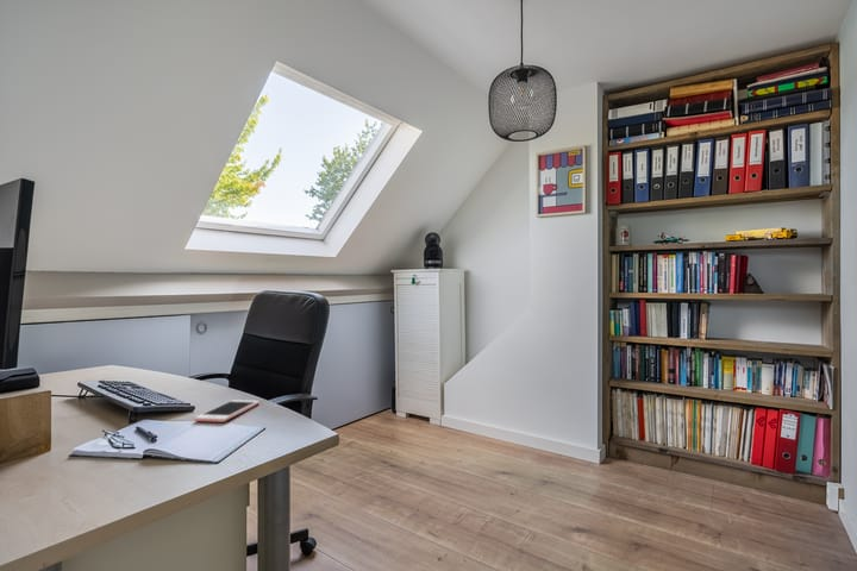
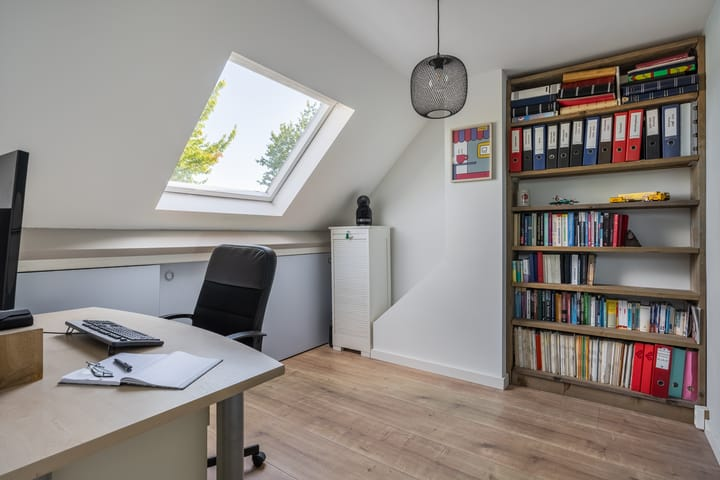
- cell phone [193,399,261,423]
